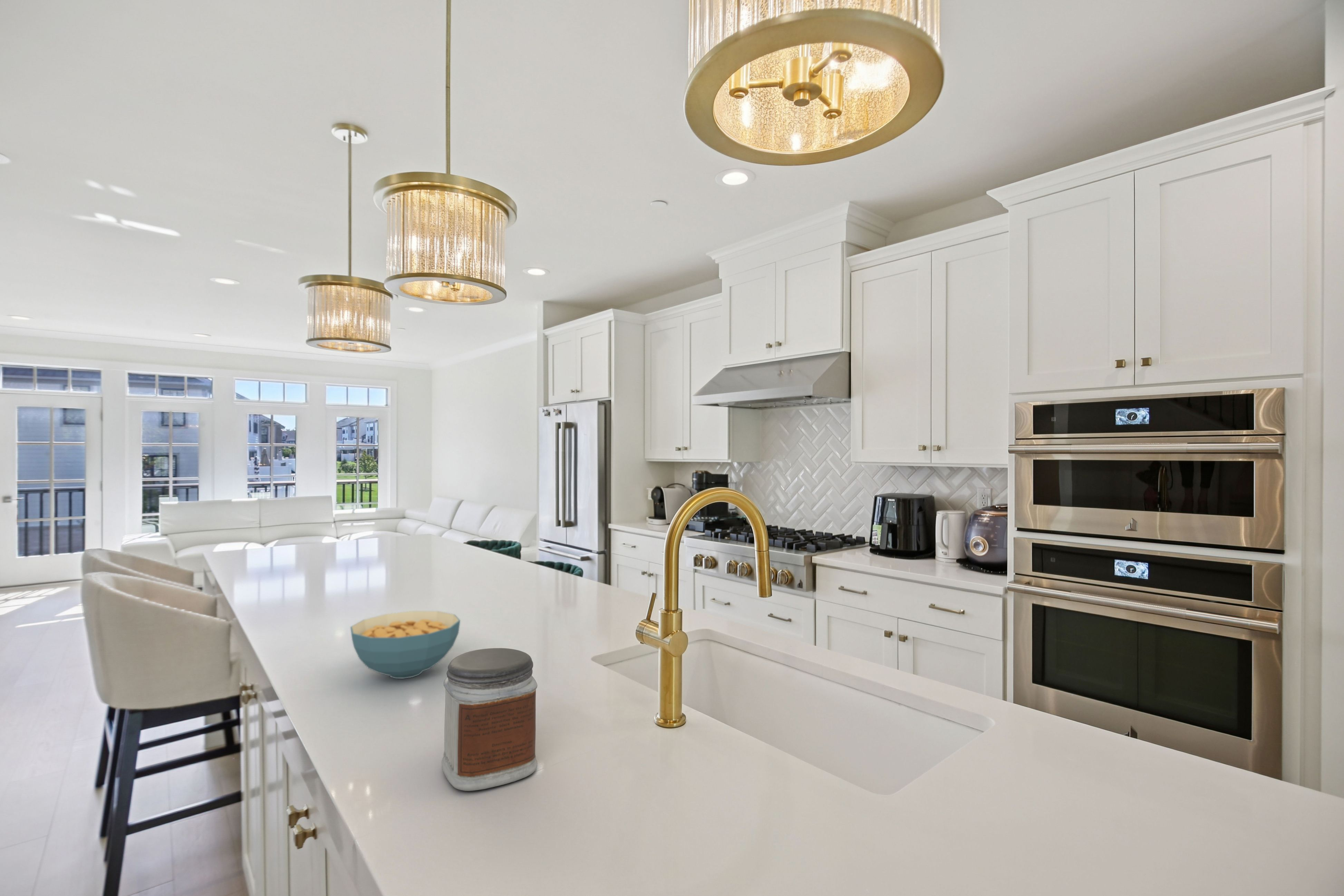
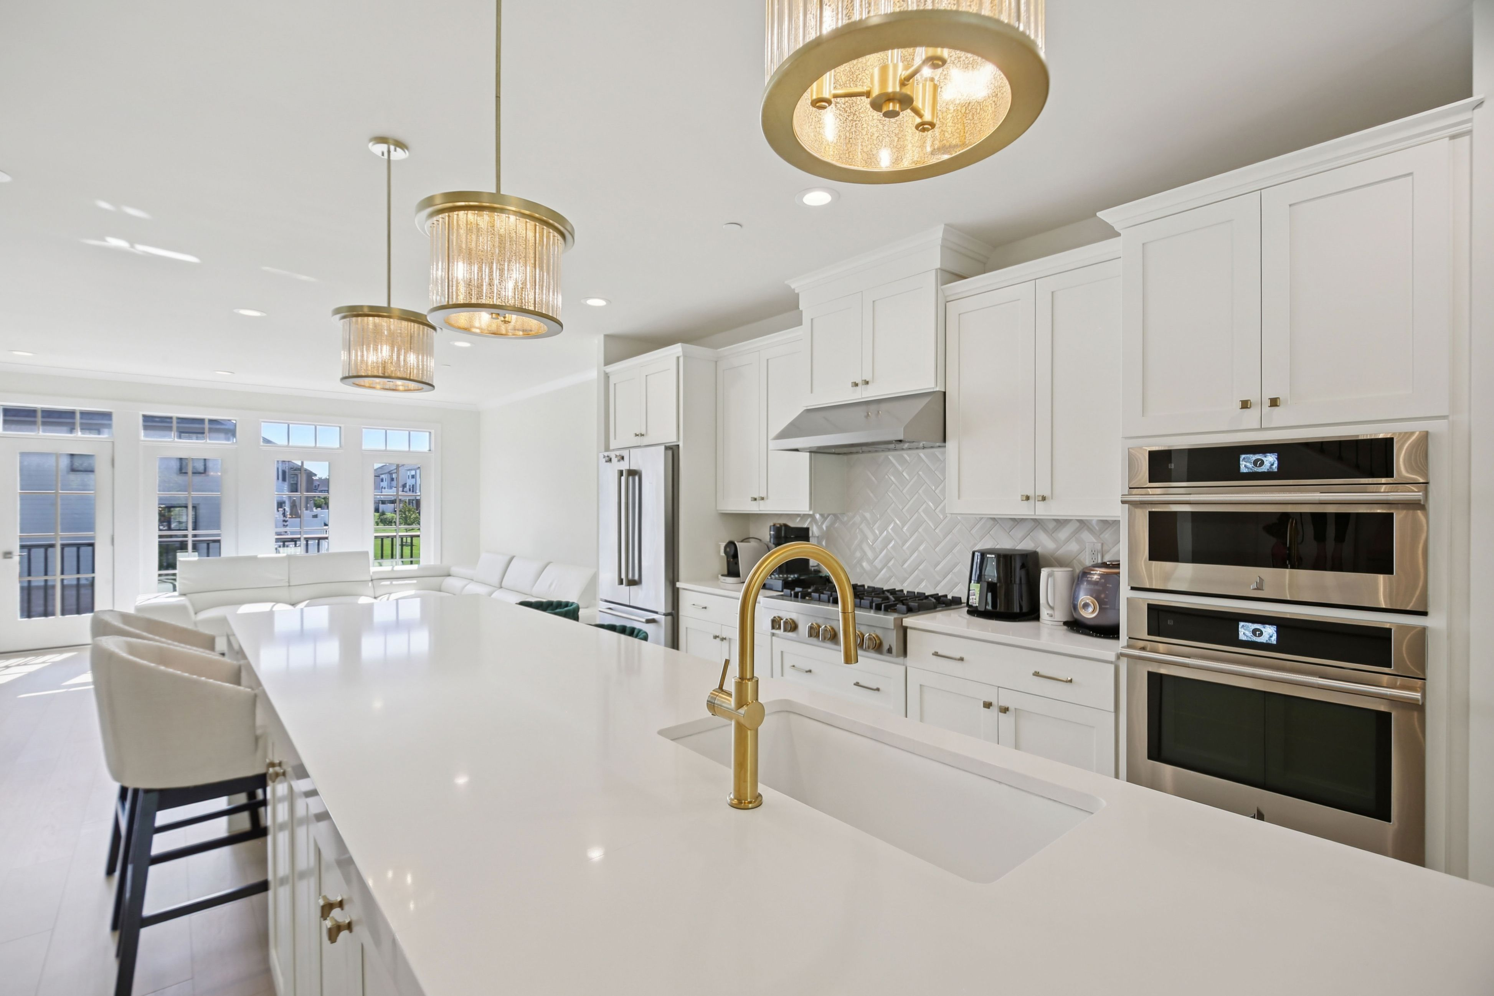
- cereal bowl [350,611,461,679]
- jar [441,648,538,791]
